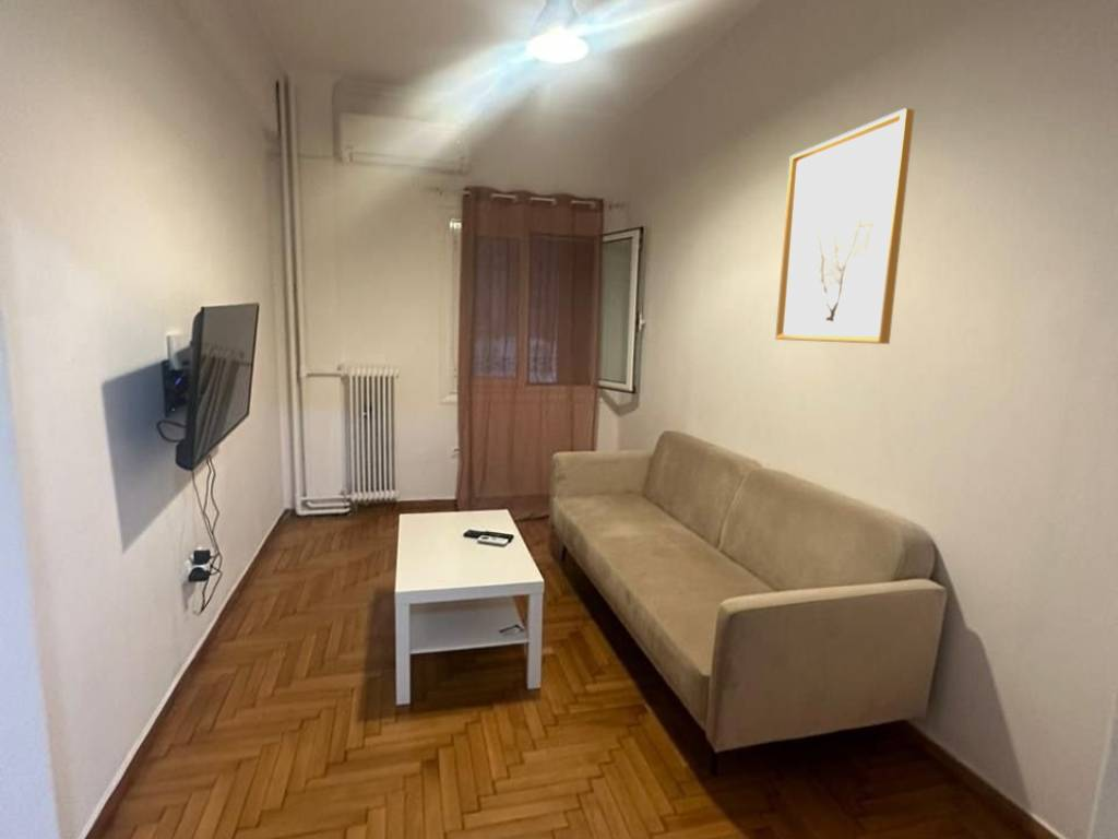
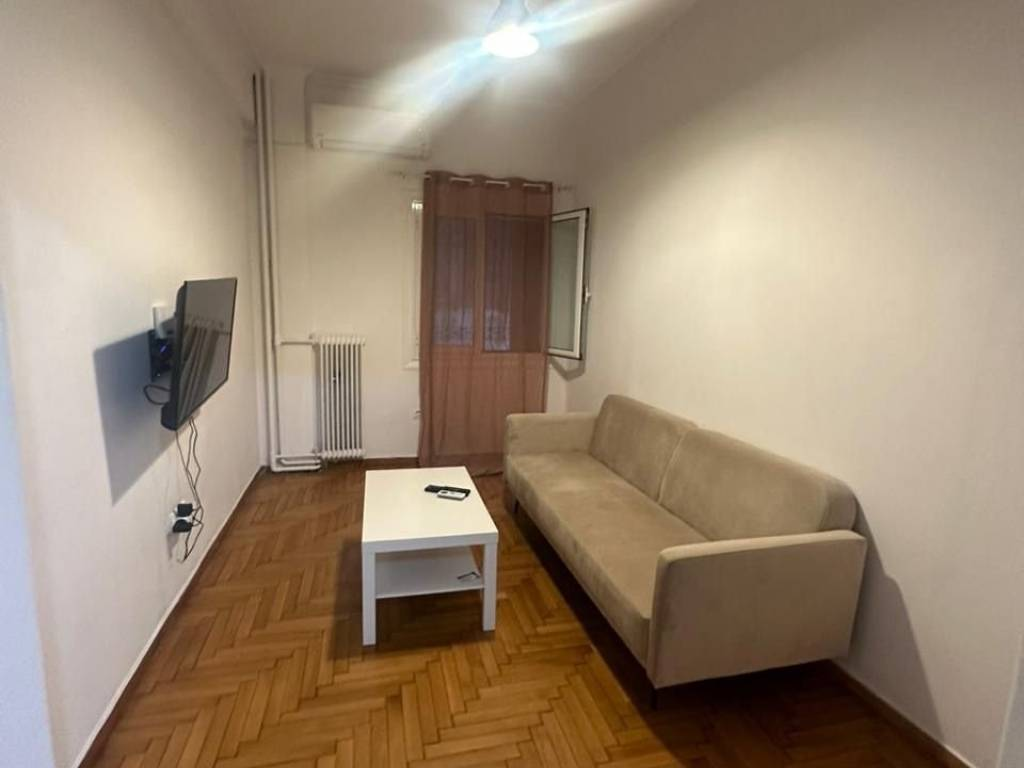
- wall art [774,107,916,345]
